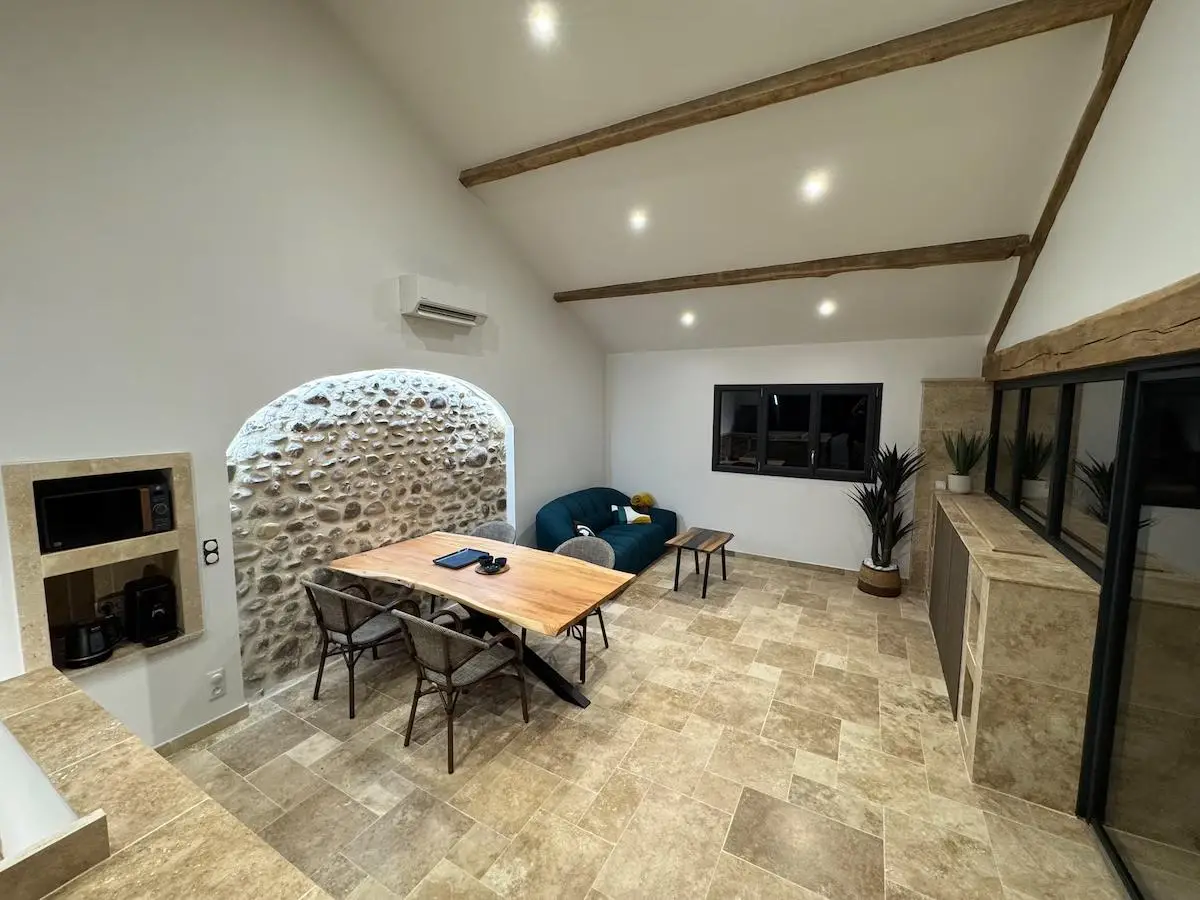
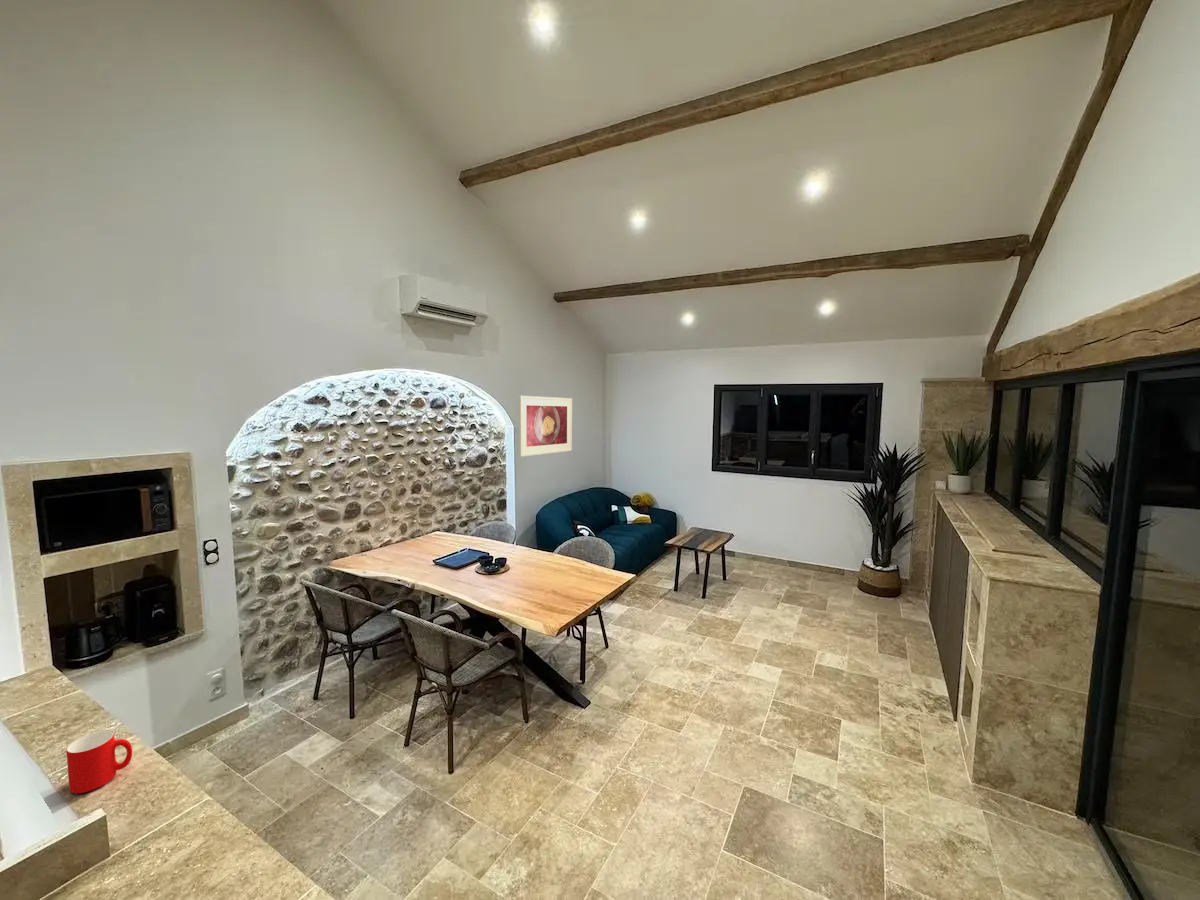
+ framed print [518,395,573,457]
+ cup [65,730,133,794]
